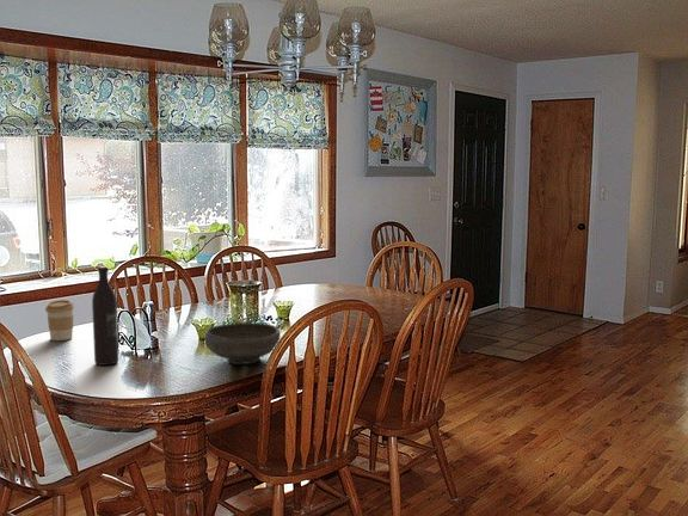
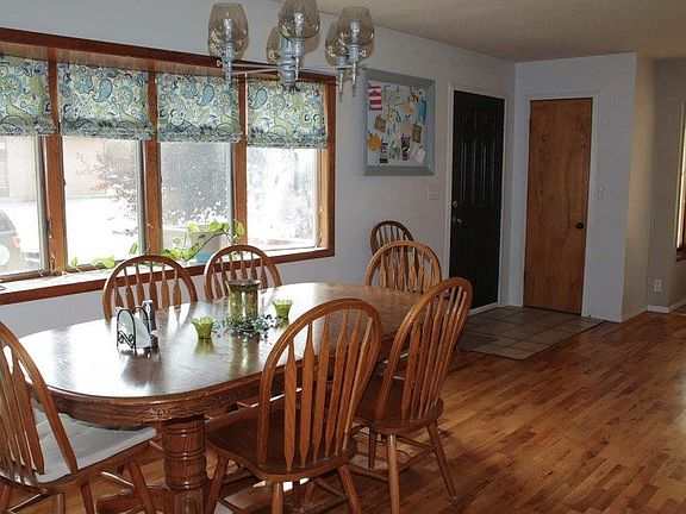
- wine bottle [91,265,119,367]
- coffee cup [44,299,75,342]
- bowl [204,321,282,366]
